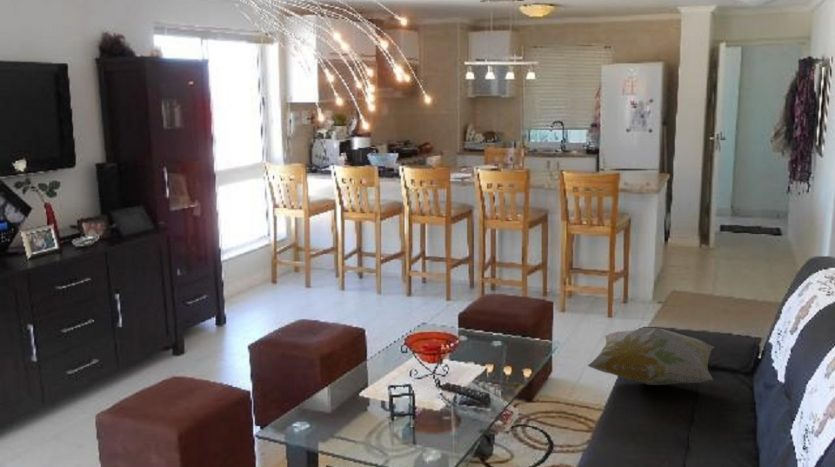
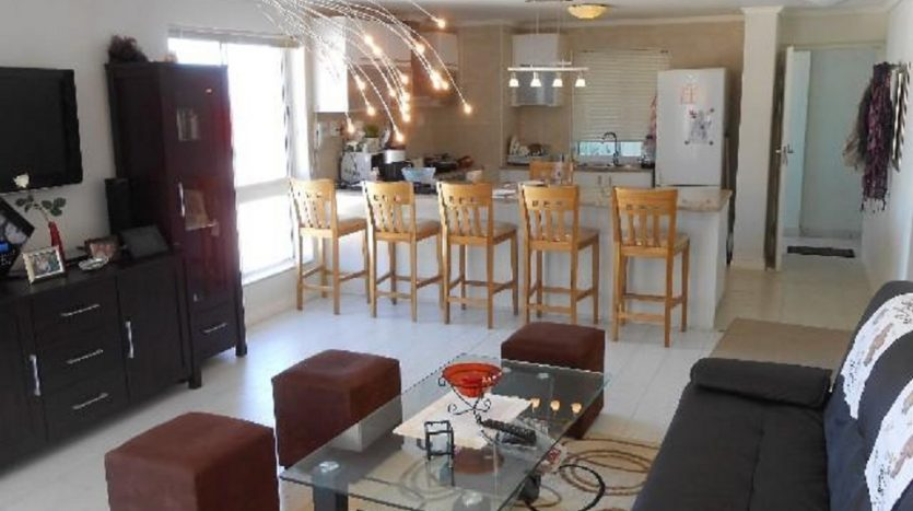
- decorative pillow [587,327,715,386]
